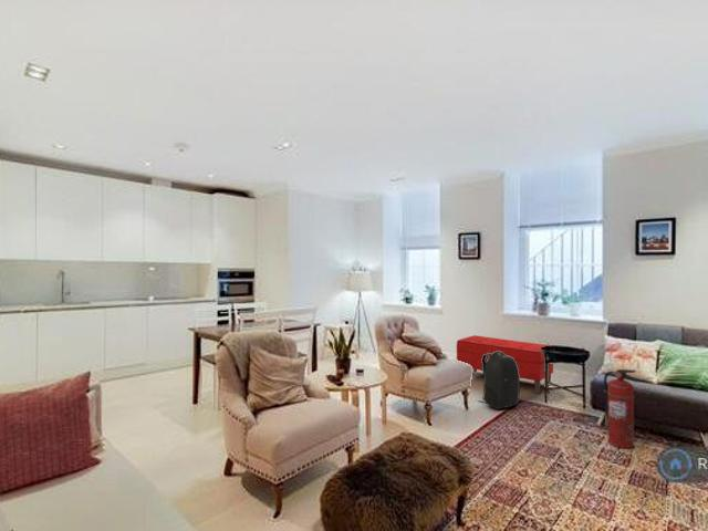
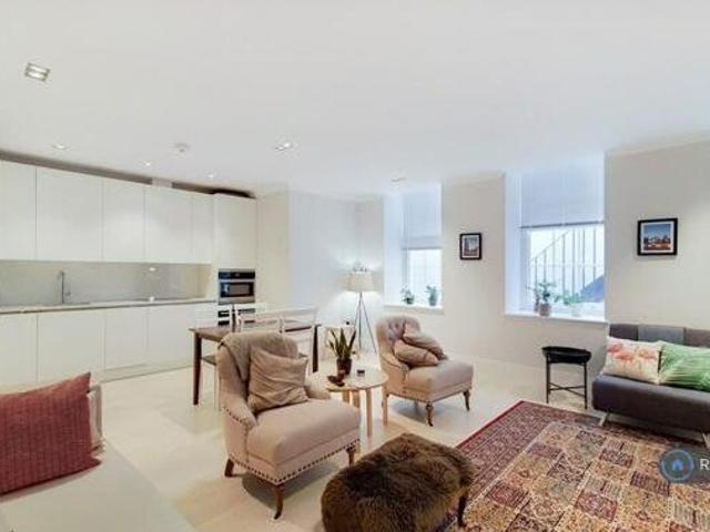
- backpack [477,351,521,410]
- fire extinguisher [603,368,638,449]
- bench [456,334,554,395]
